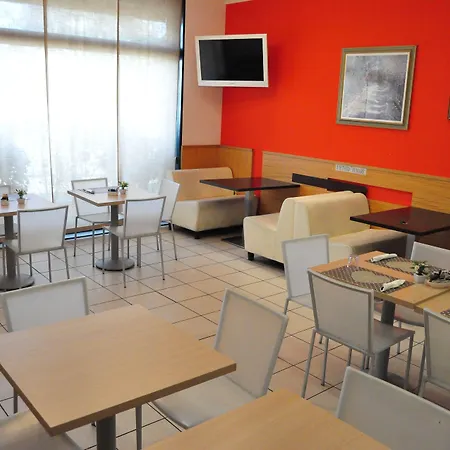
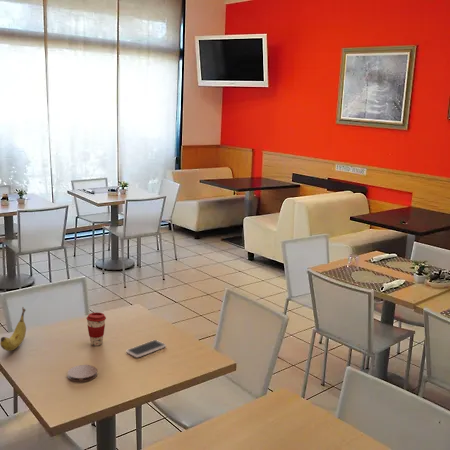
+ coaster [67,364,98,383]
+ smartphone [125,339,167,358]
+ fruit [0,306,27,352]
+ coffee cup [86,311,107,347]
